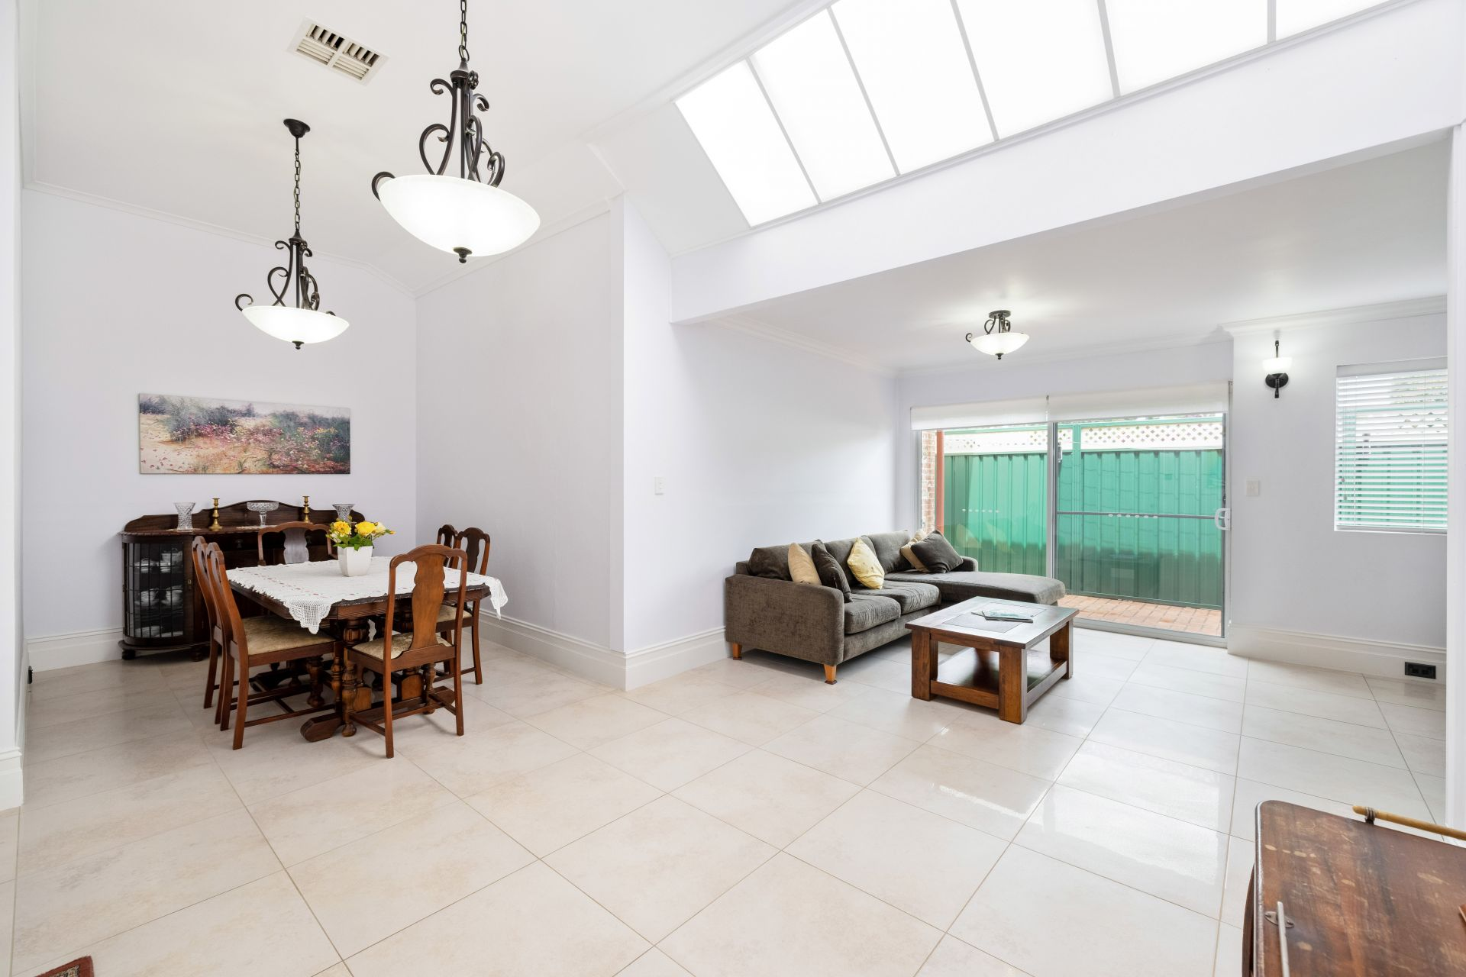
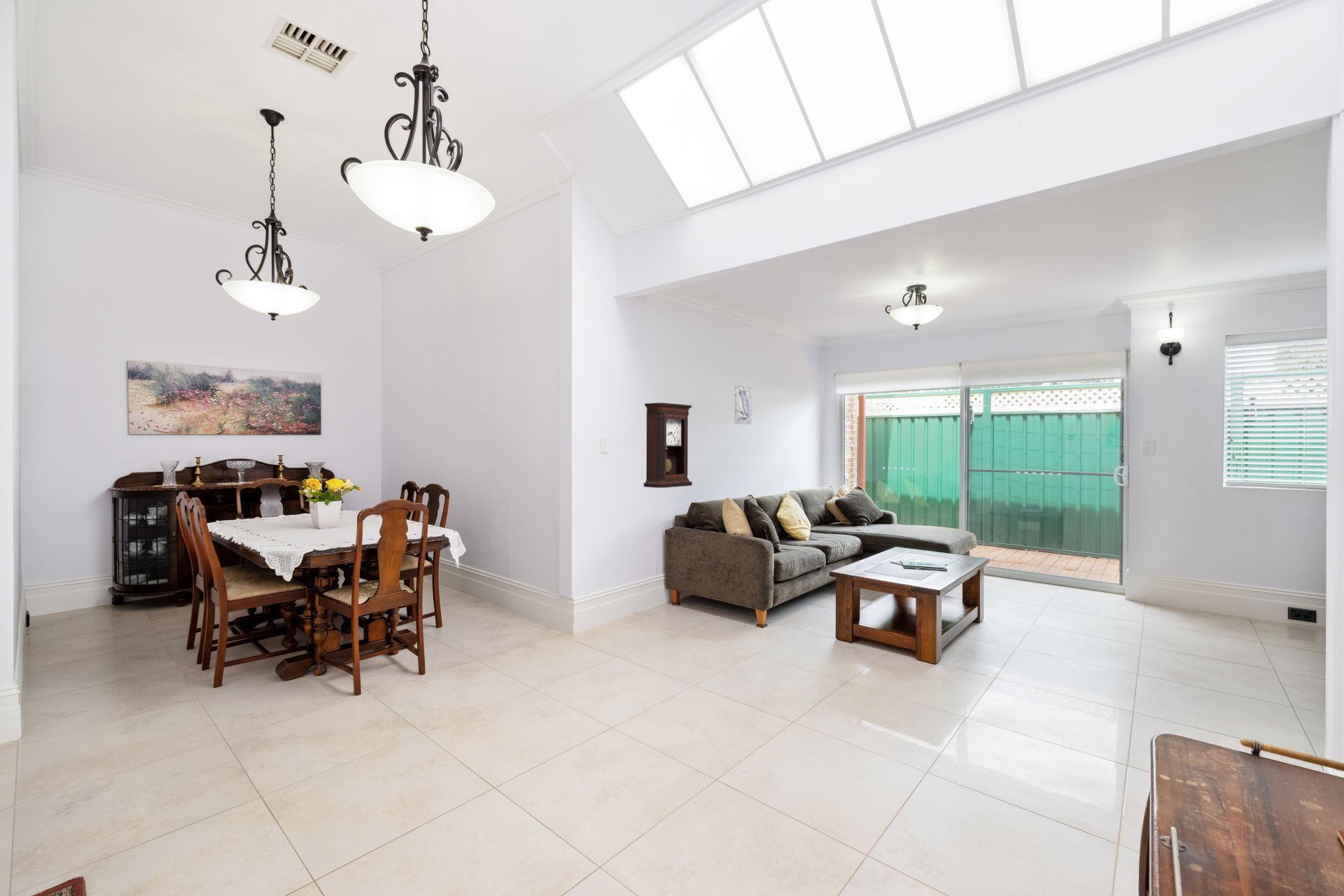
+ pendulum clock [643,402,693,489]
+ wall art [734,383,752,425]
